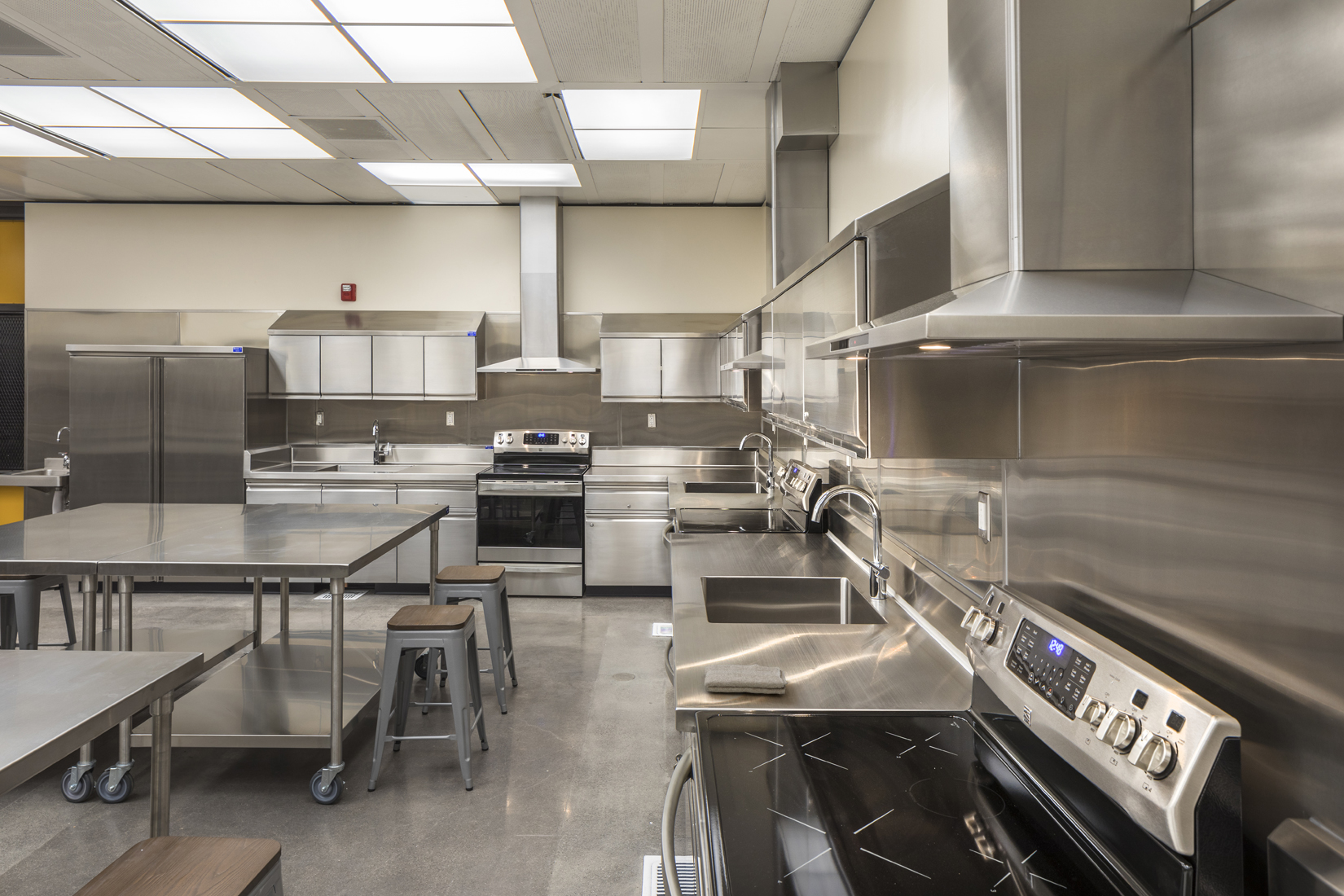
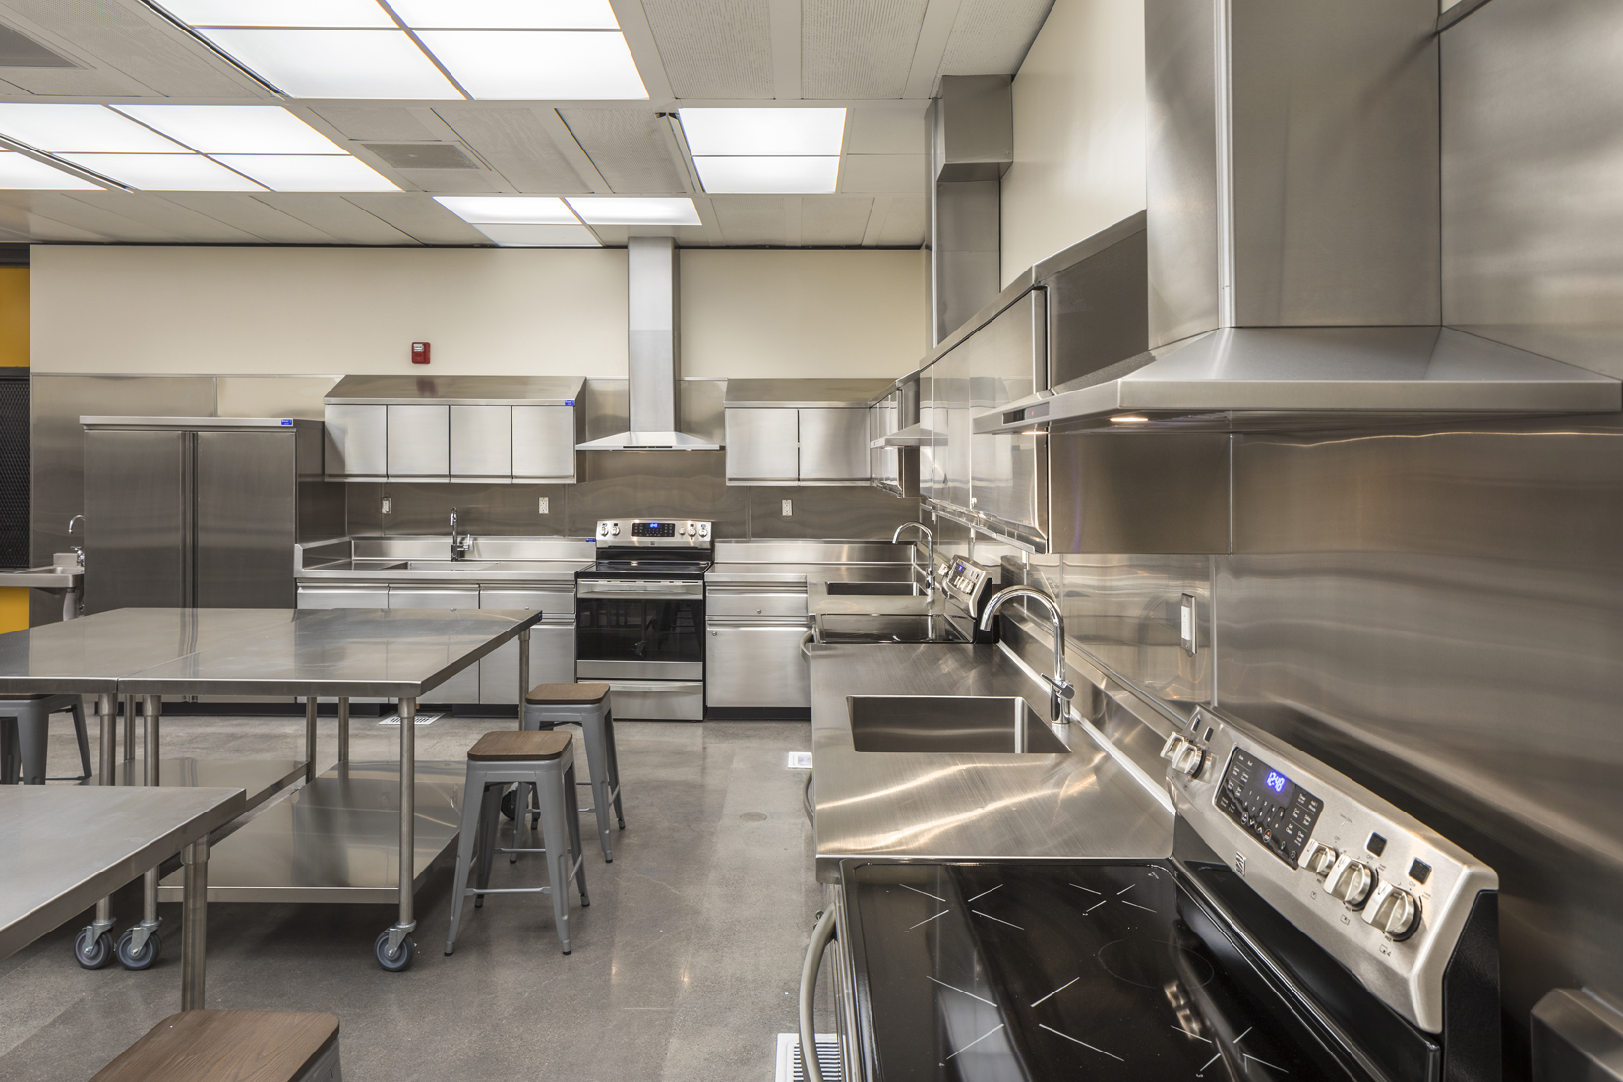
- washcloth [703,663,788,695]
